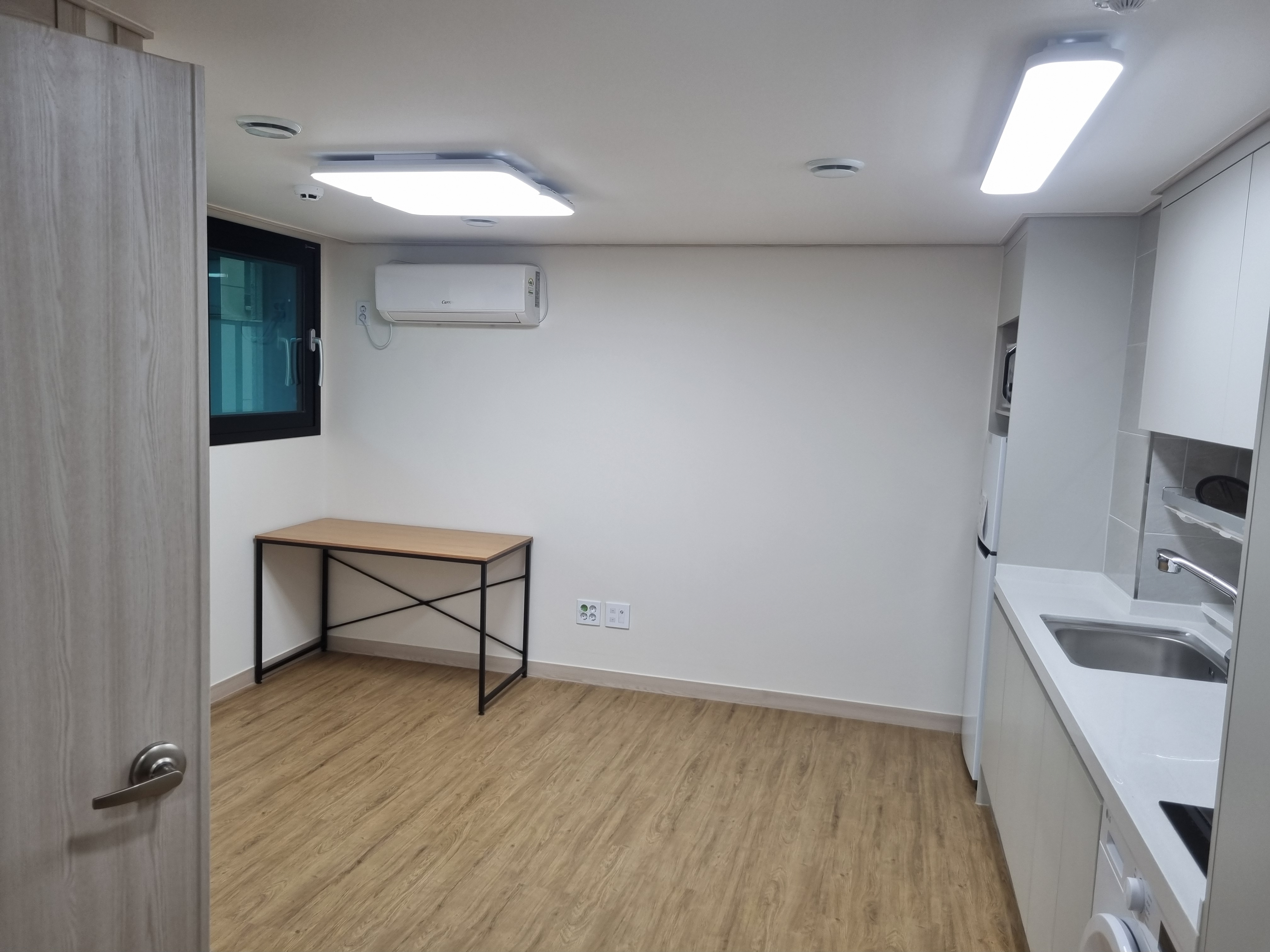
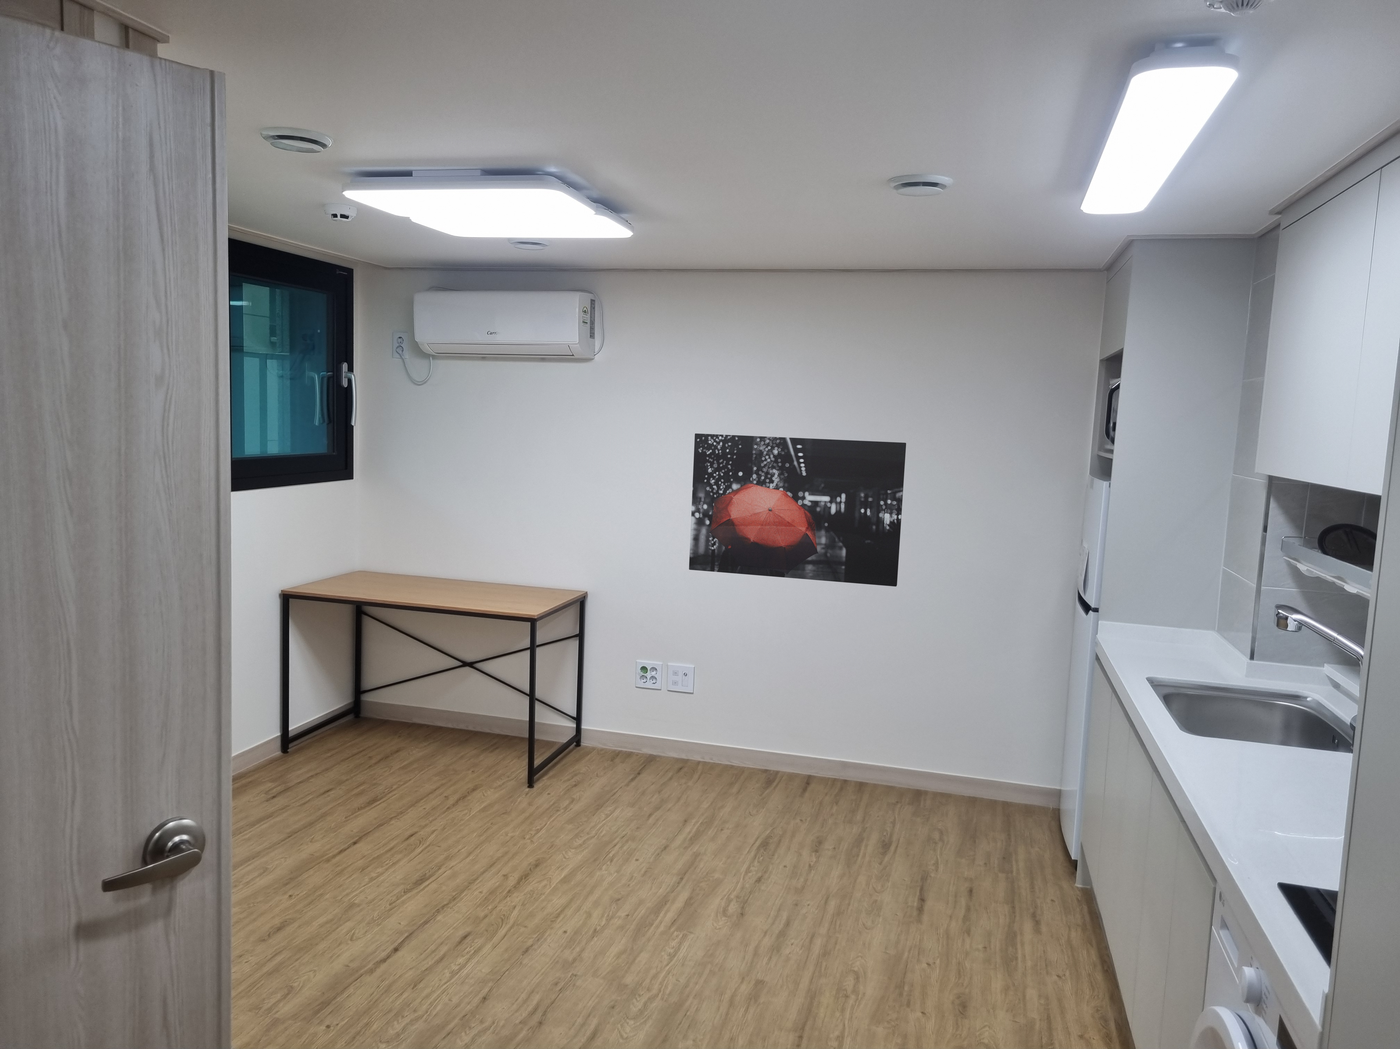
+ wall art [689,433,906,587]
